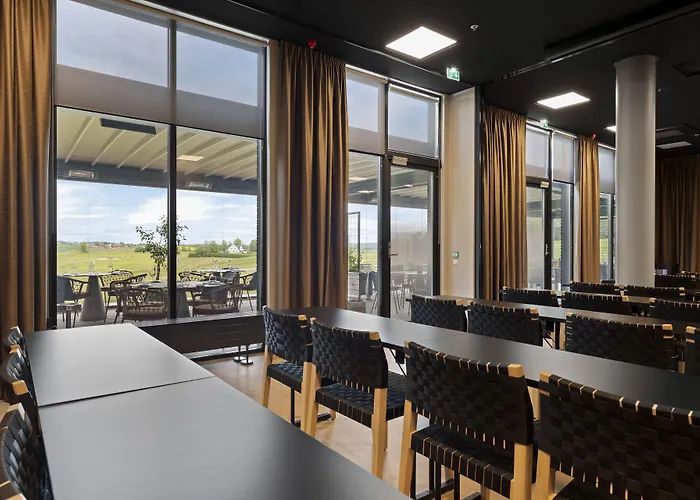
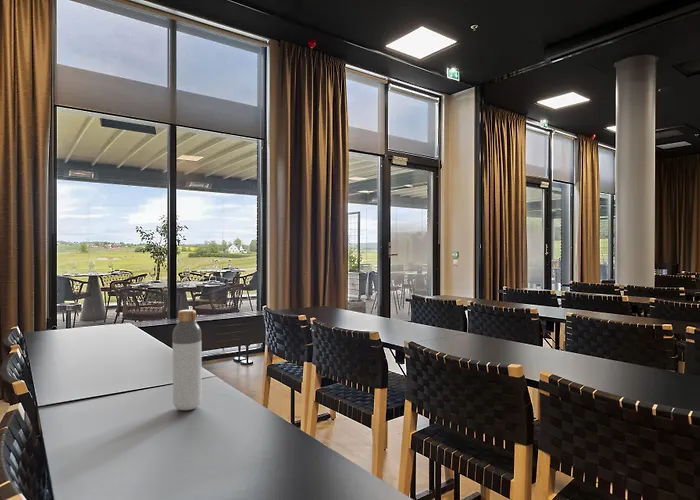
+ bottle [172,309,203,411]
